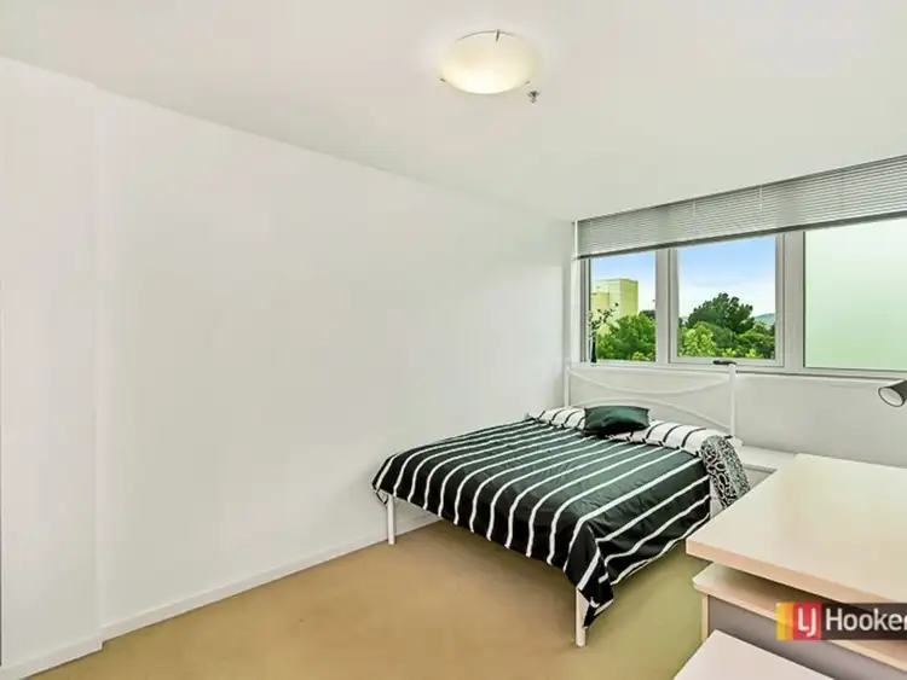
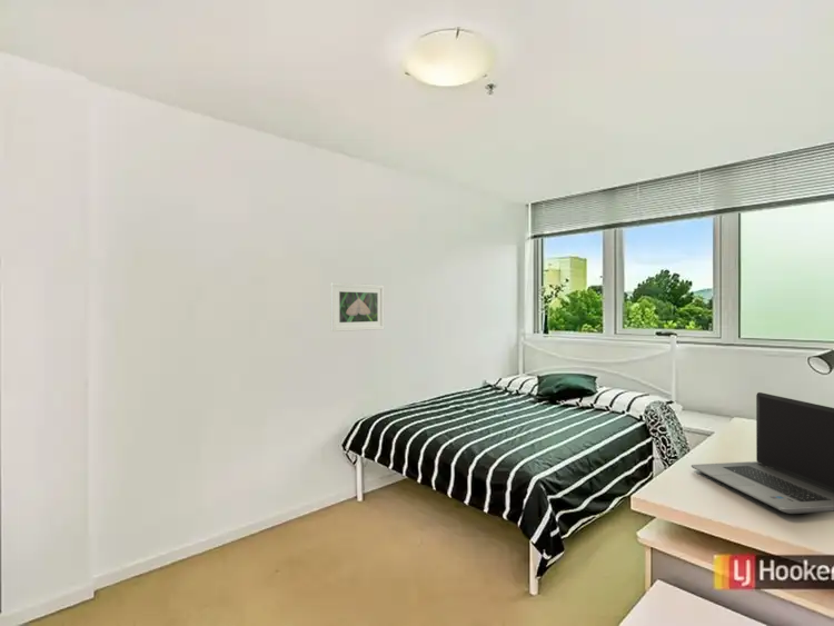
+ laptop computer [691,391,834,515]
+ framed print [330,281,385,332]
